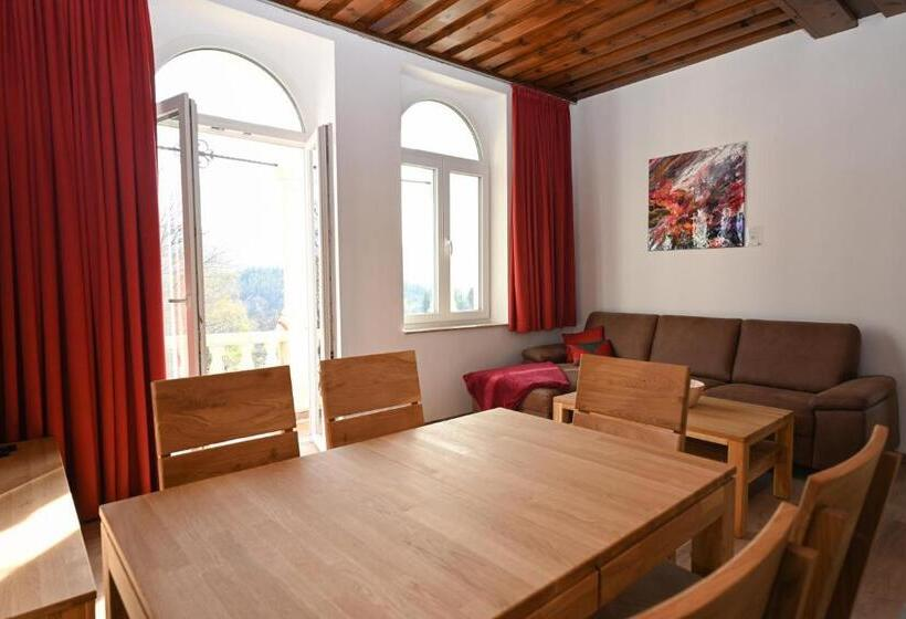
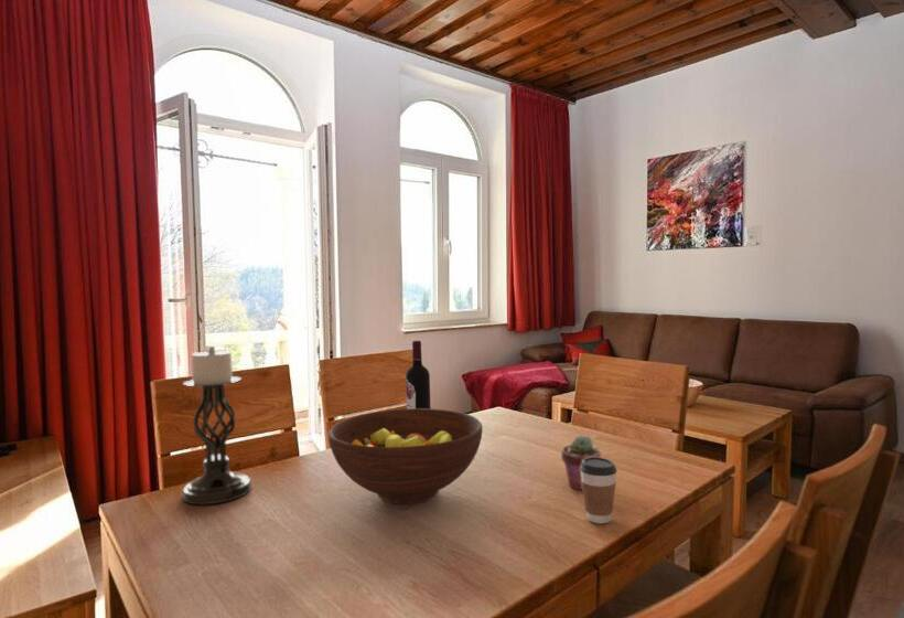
+ candle holder [182,345,252,505]
+ potted succulent [560,435,602,491]
+ coffee cup [580,457,618,524]
+ fruit bowl [327,407,484,505]
+ wine bottle [405,340,431,409]
